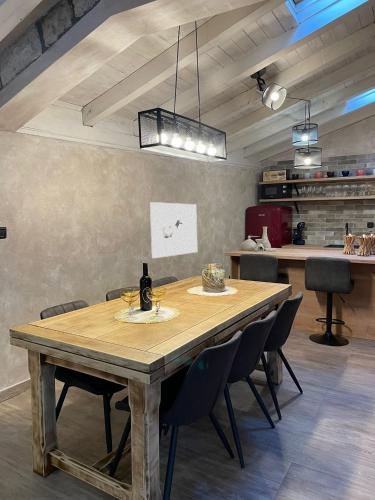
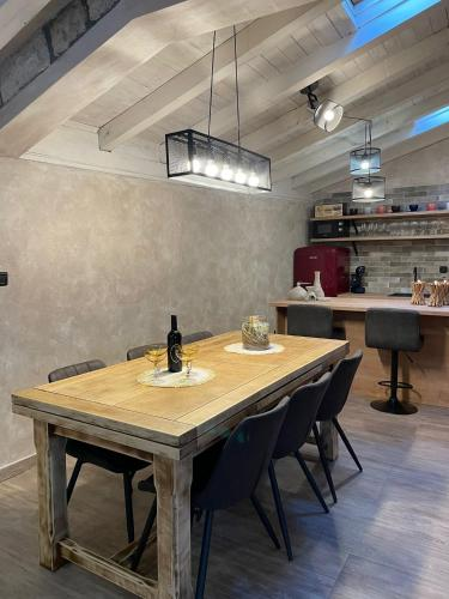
- wall art [149,201,198,259]
